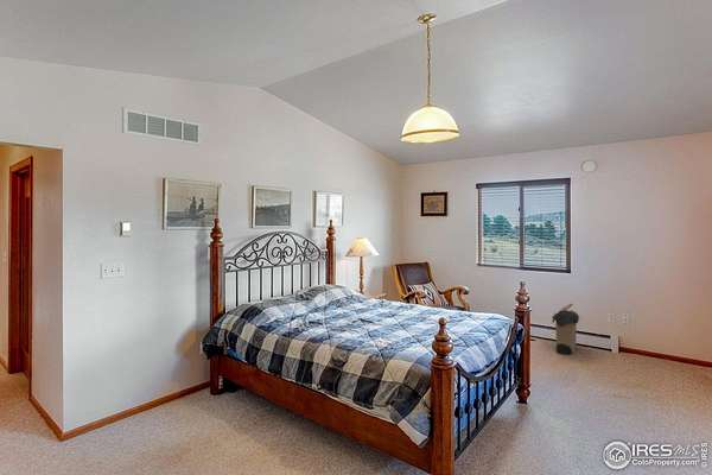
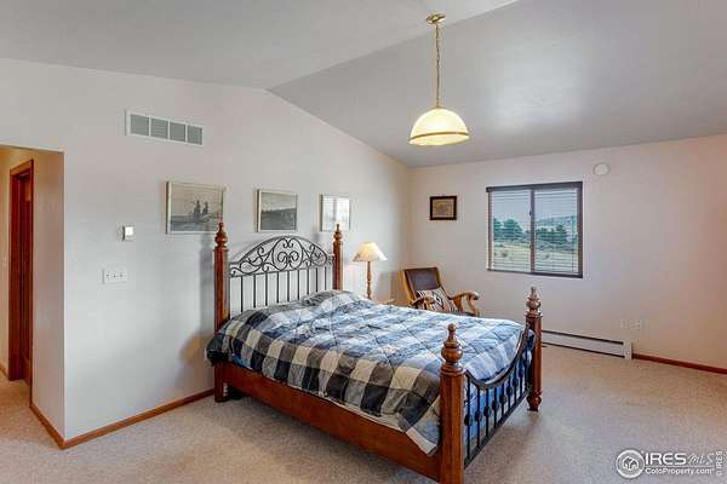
- laundry hamper [551,303,580,355]
